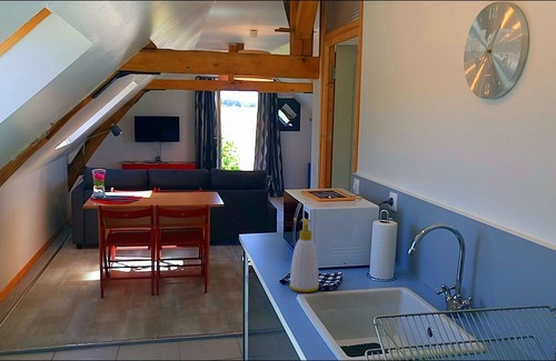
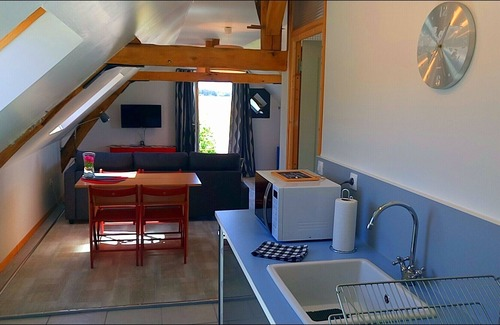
- soap bottle [288,218,320,293]
